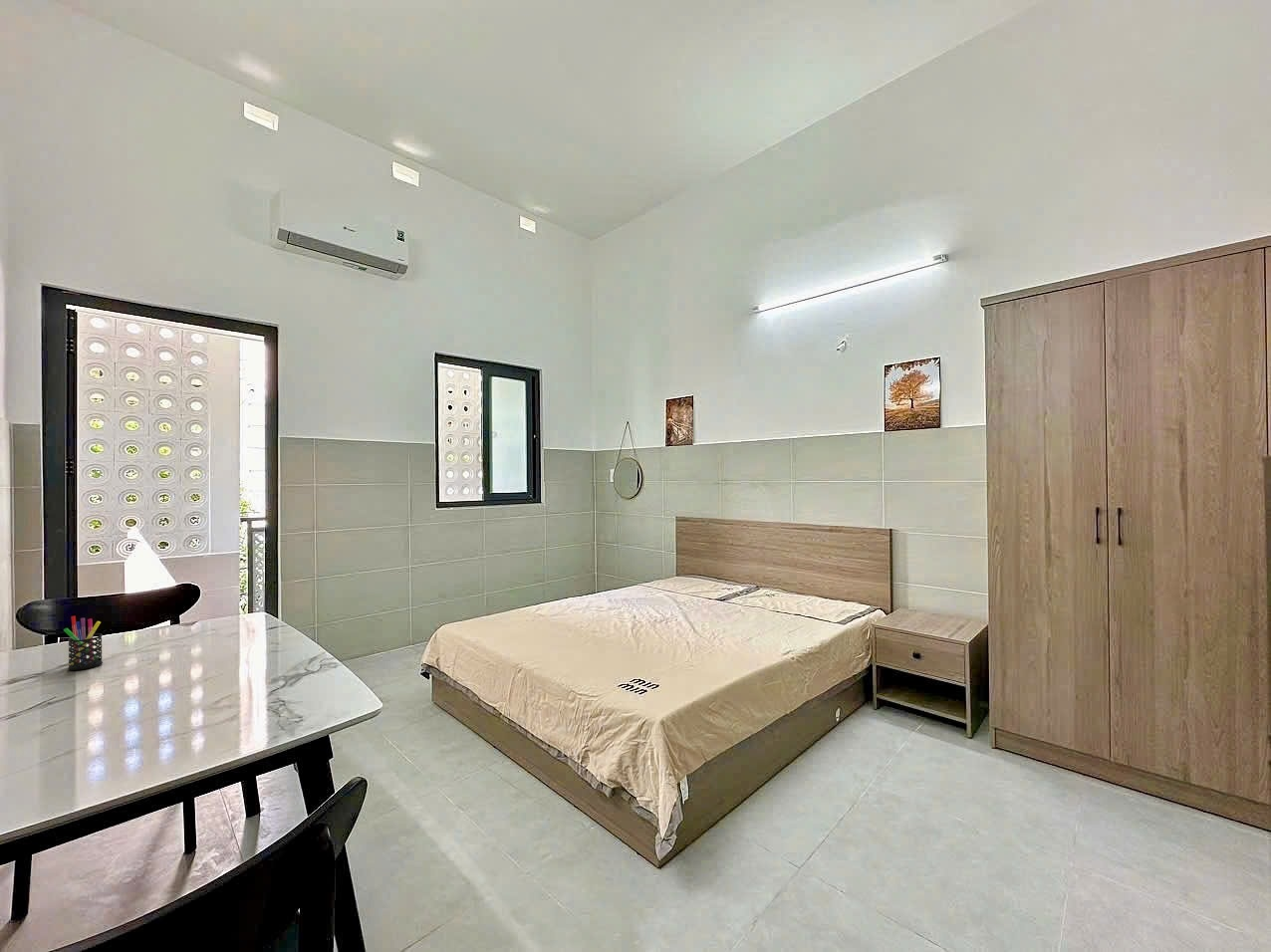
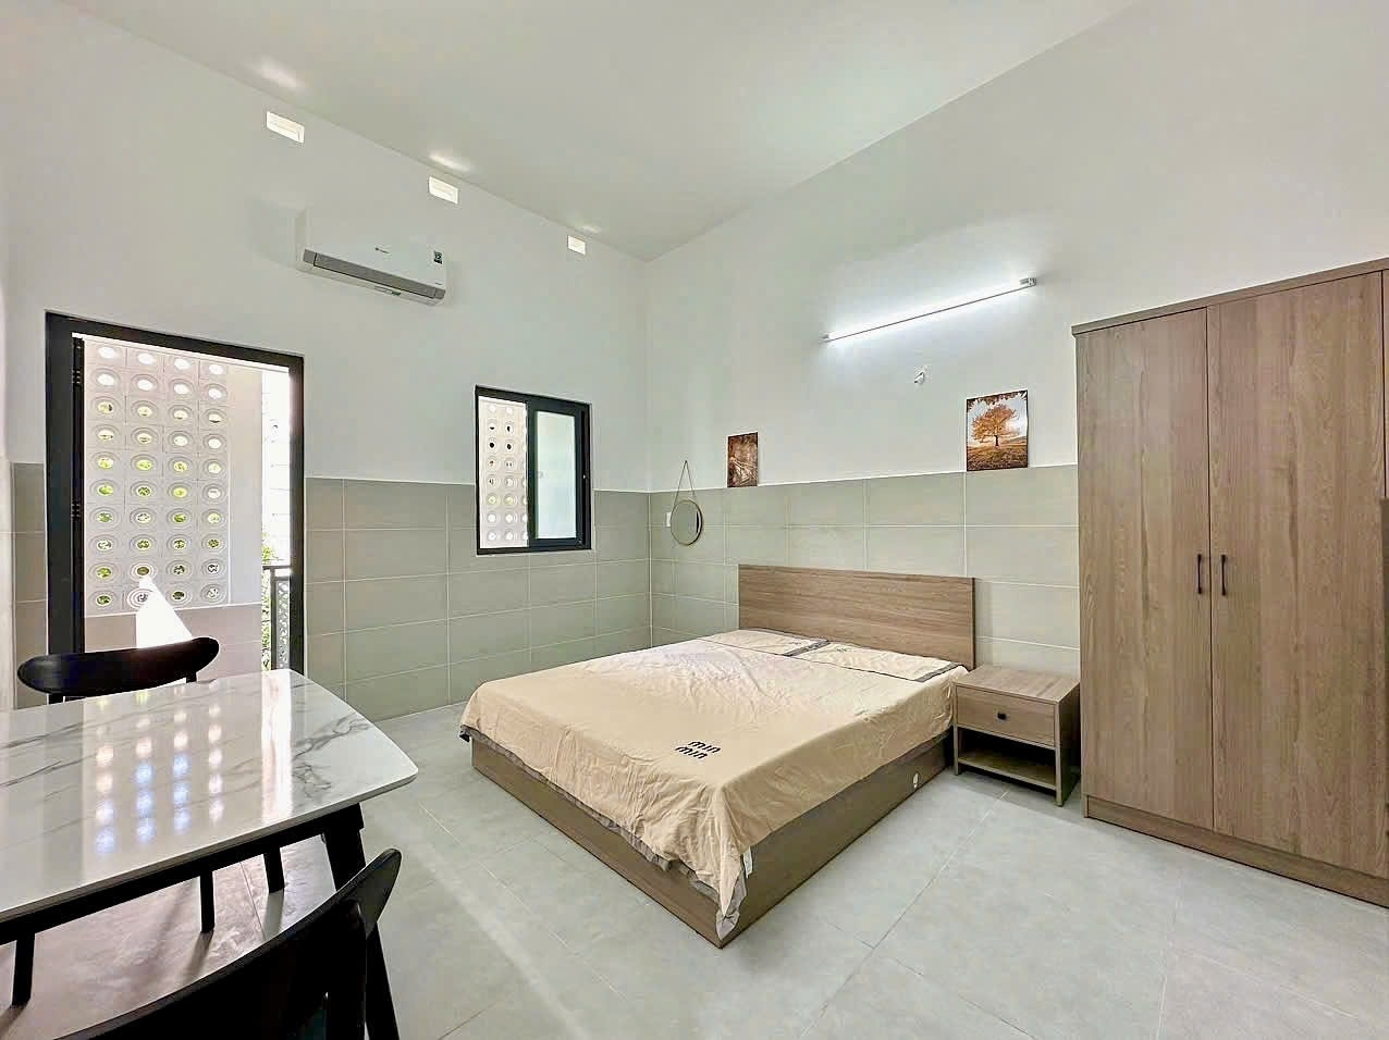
- pen holder [63,615,104,671]
